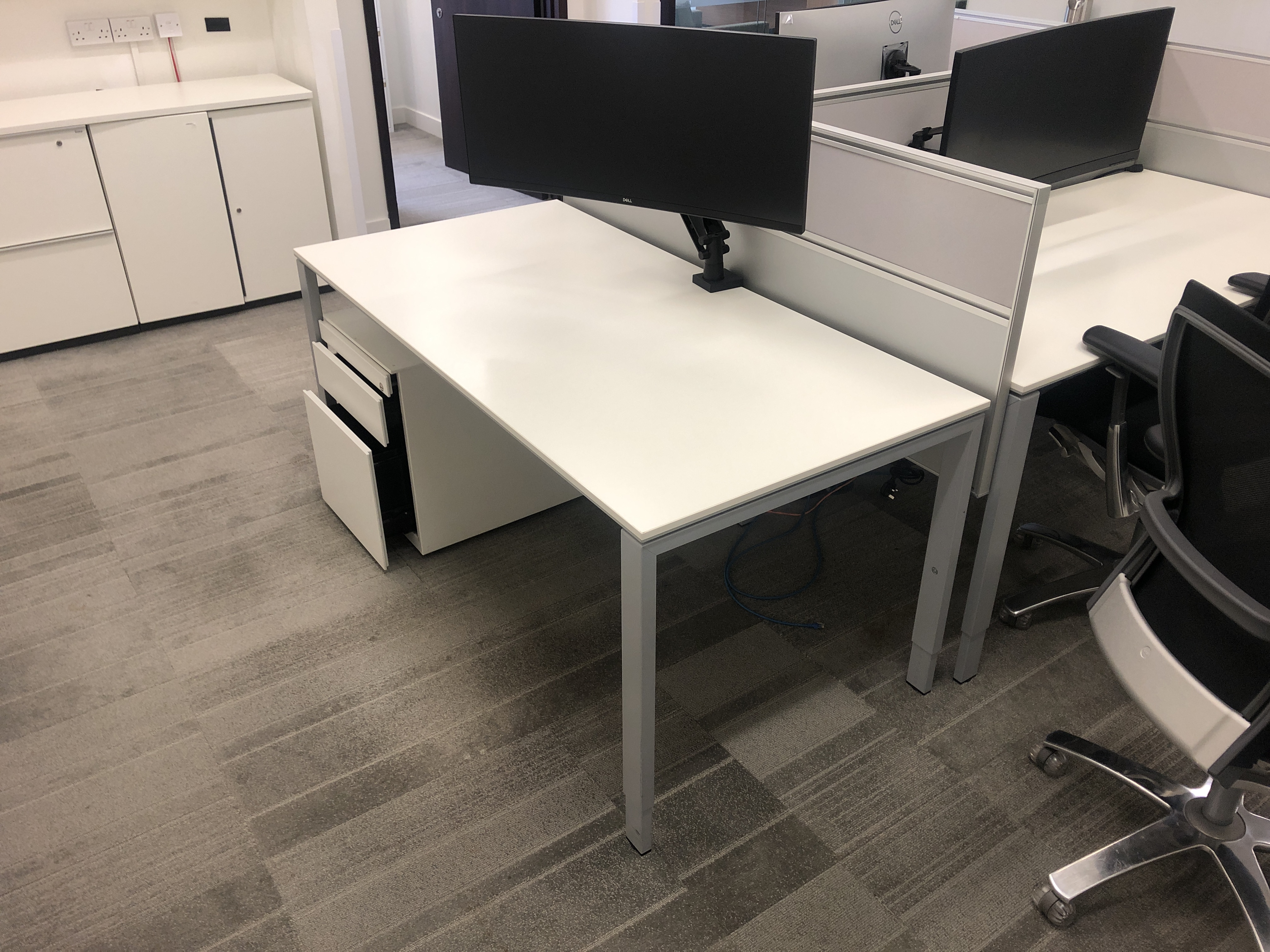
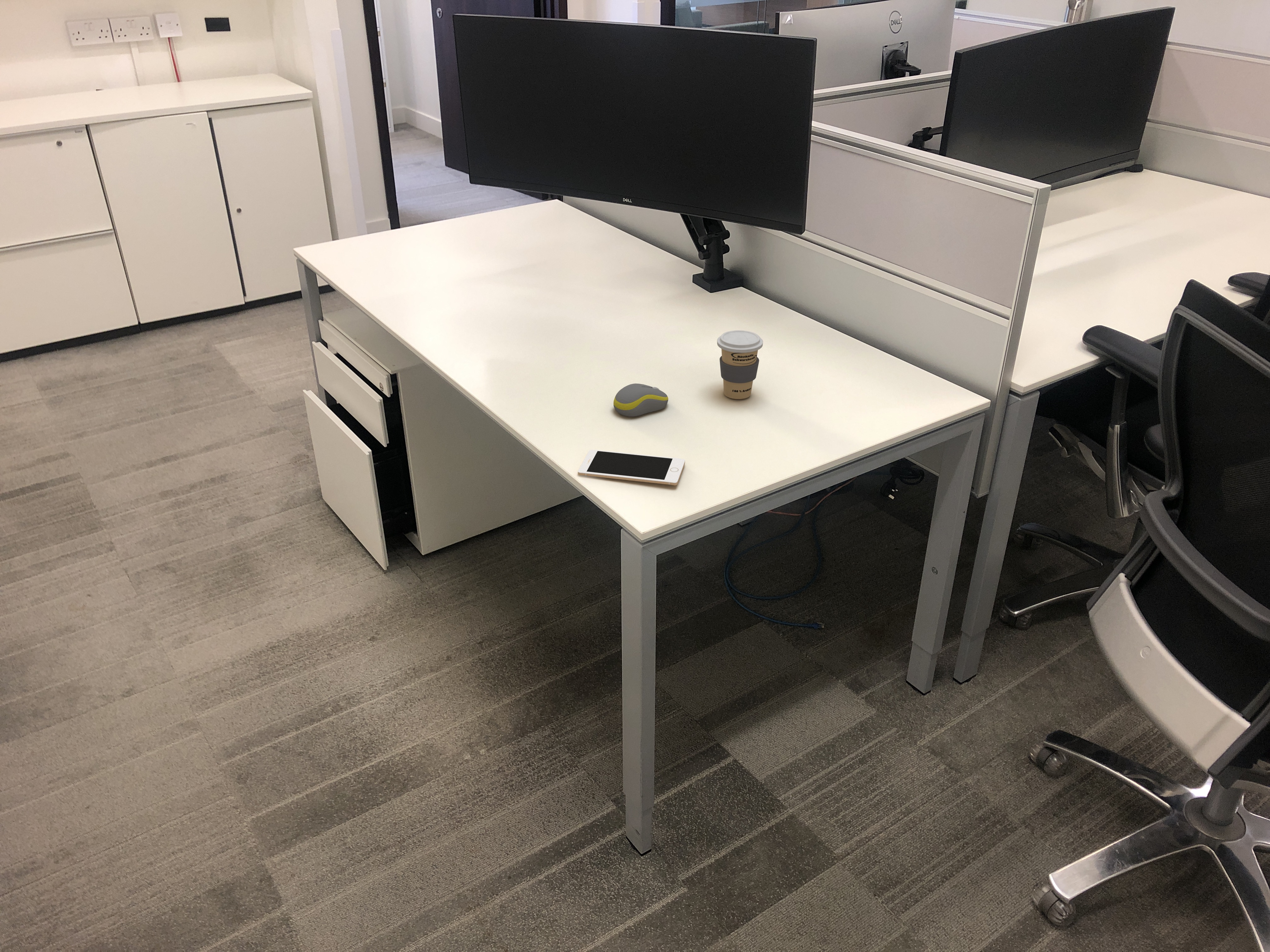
+ coffee cup [717,330,764,400]
+ computer mouse [613,383,668,417]
+ cell phone [578,449,685,486]
